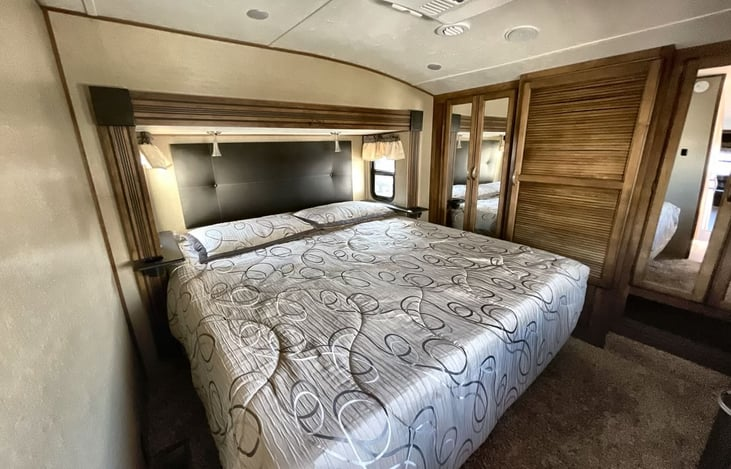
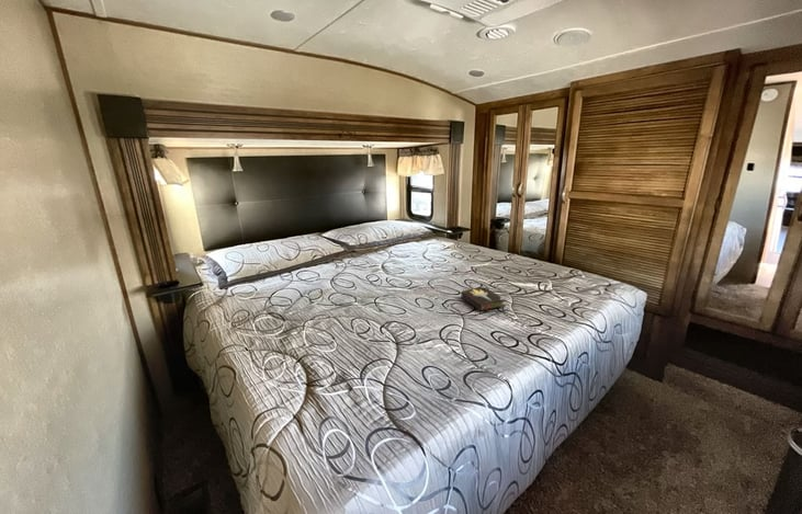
+ hardback book [461,285,506,312]
